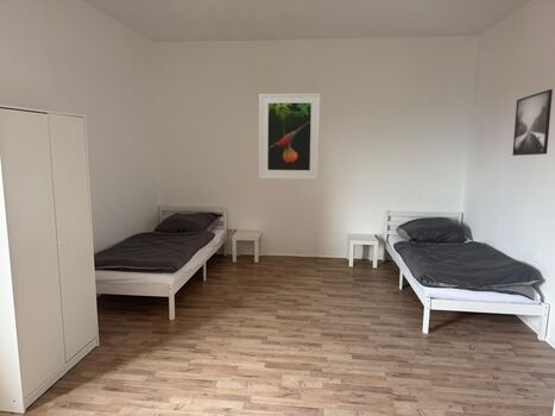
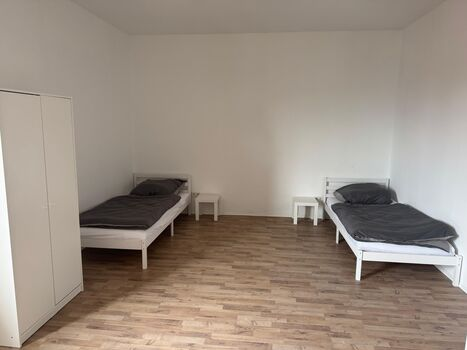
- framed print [258,93,321,181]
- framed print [511,88,554,157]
